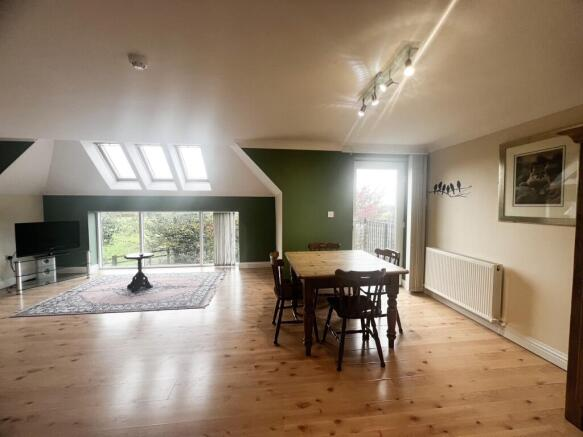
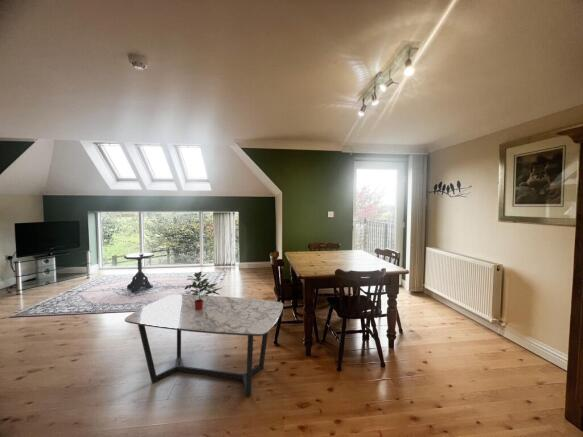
+ coffee table [124,293,284,398]
+ potted plant [184,270,222,310]
